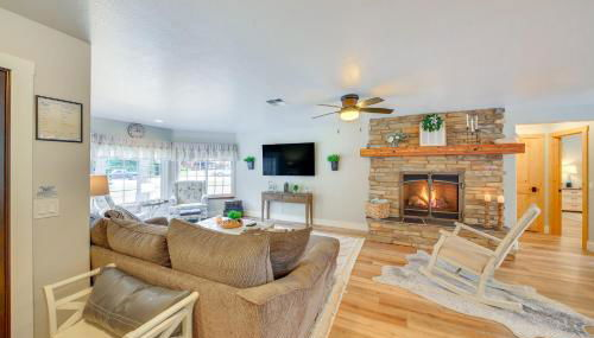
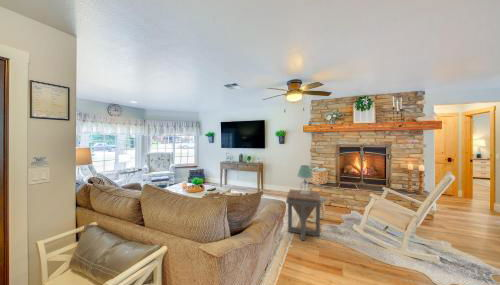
+ stool [296,195,327,223]
+ table lamp [296,164,314,195]
+ side table [285,188,321,242]
